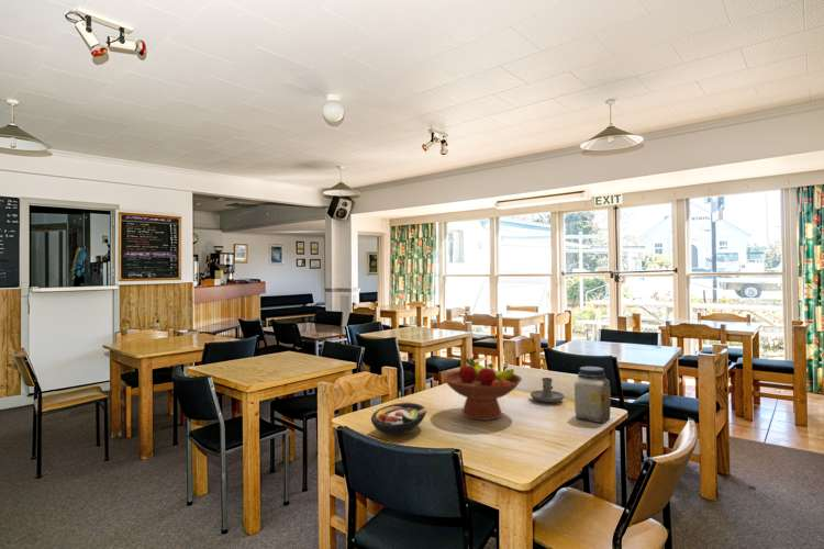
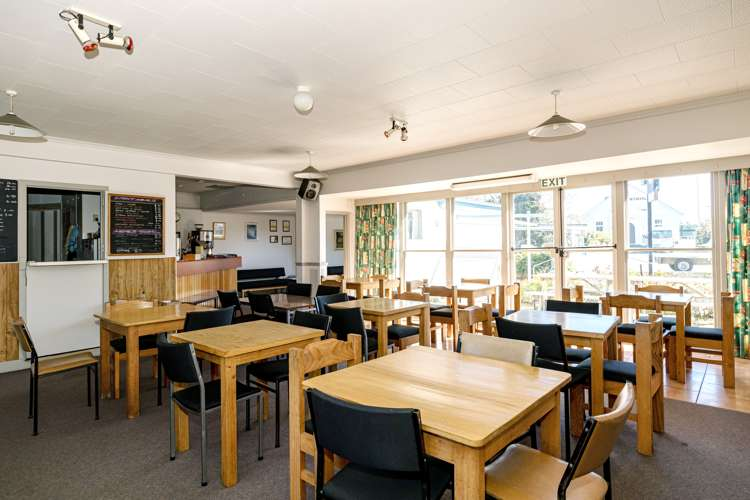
- candle holder [530,377,565,403]
- fruit bowl [442,357,523,422]
- jar [574,366,612,424]
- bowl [370,402,427,436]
